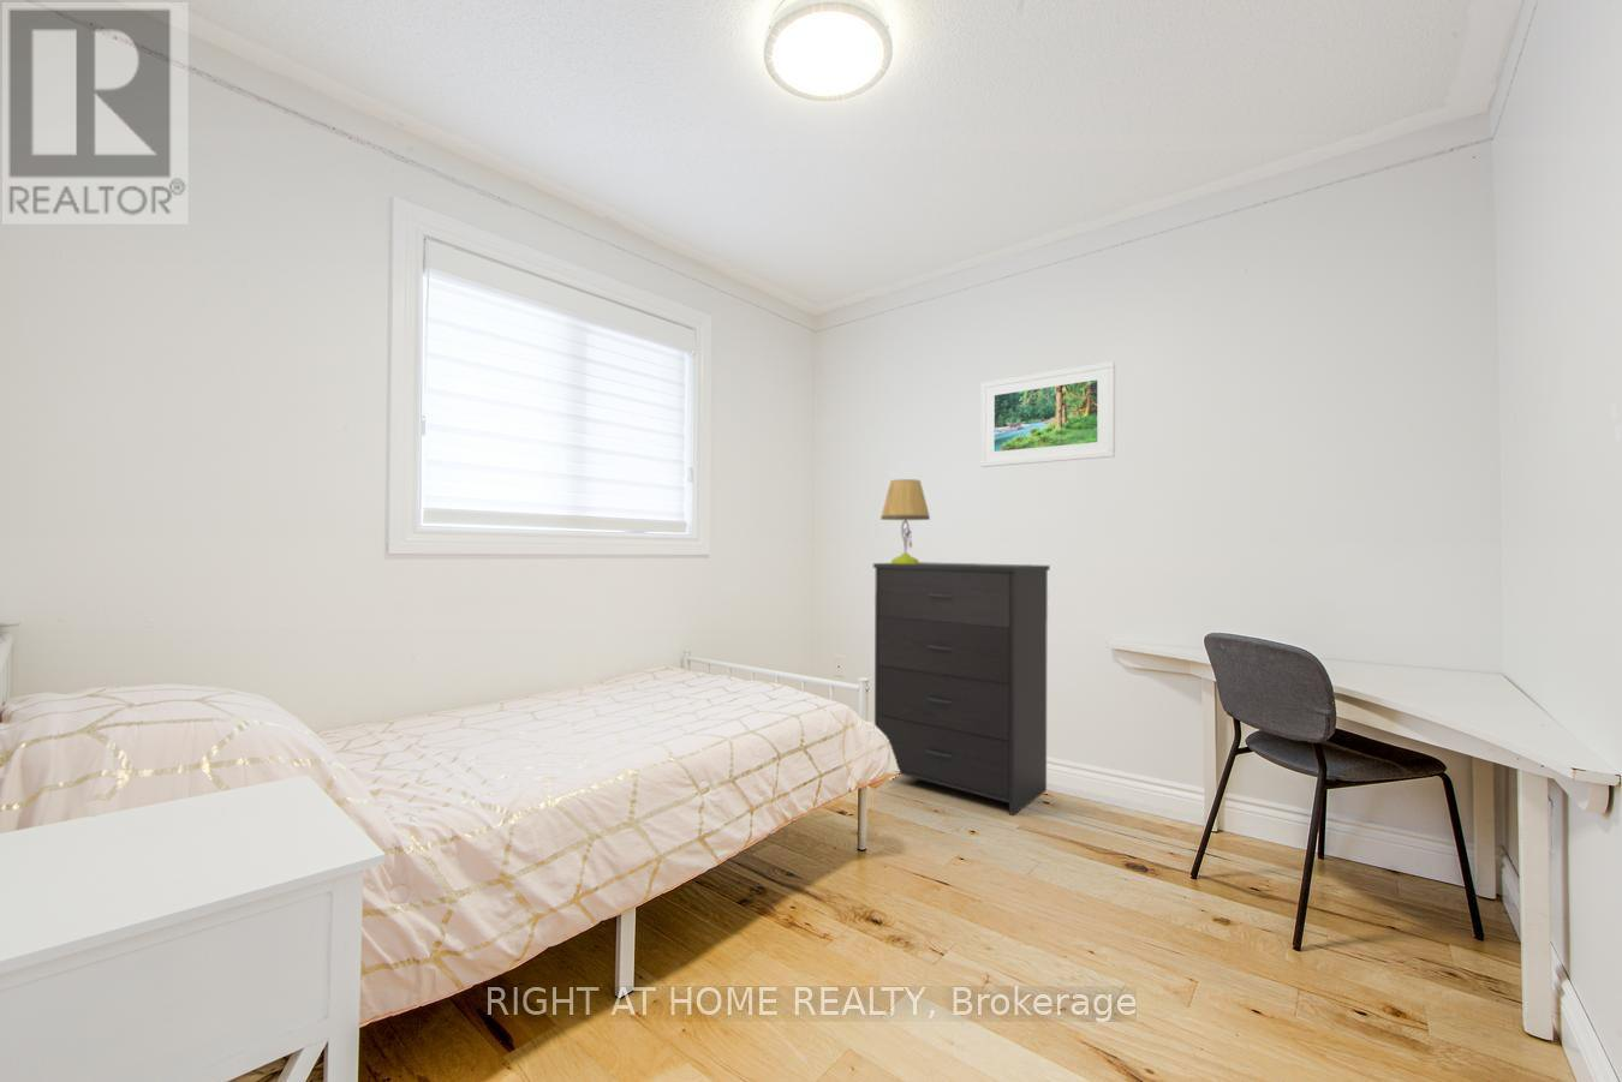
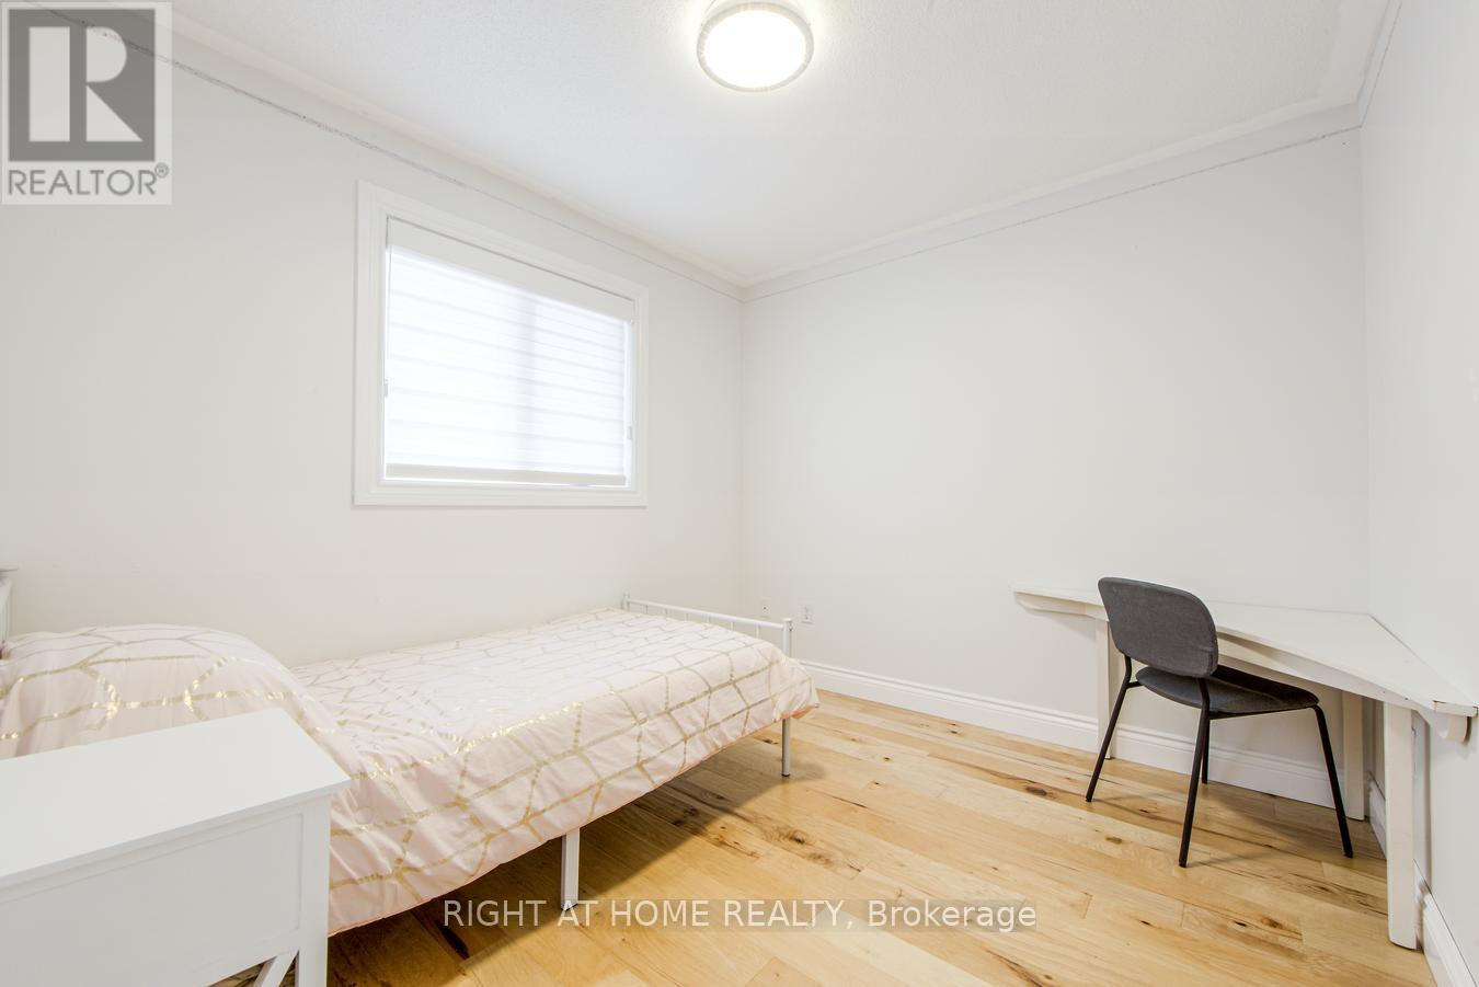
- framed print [979,360,1116,469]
- table lamp [879,478,931,563]
- dresser [872,560,1051,816]
